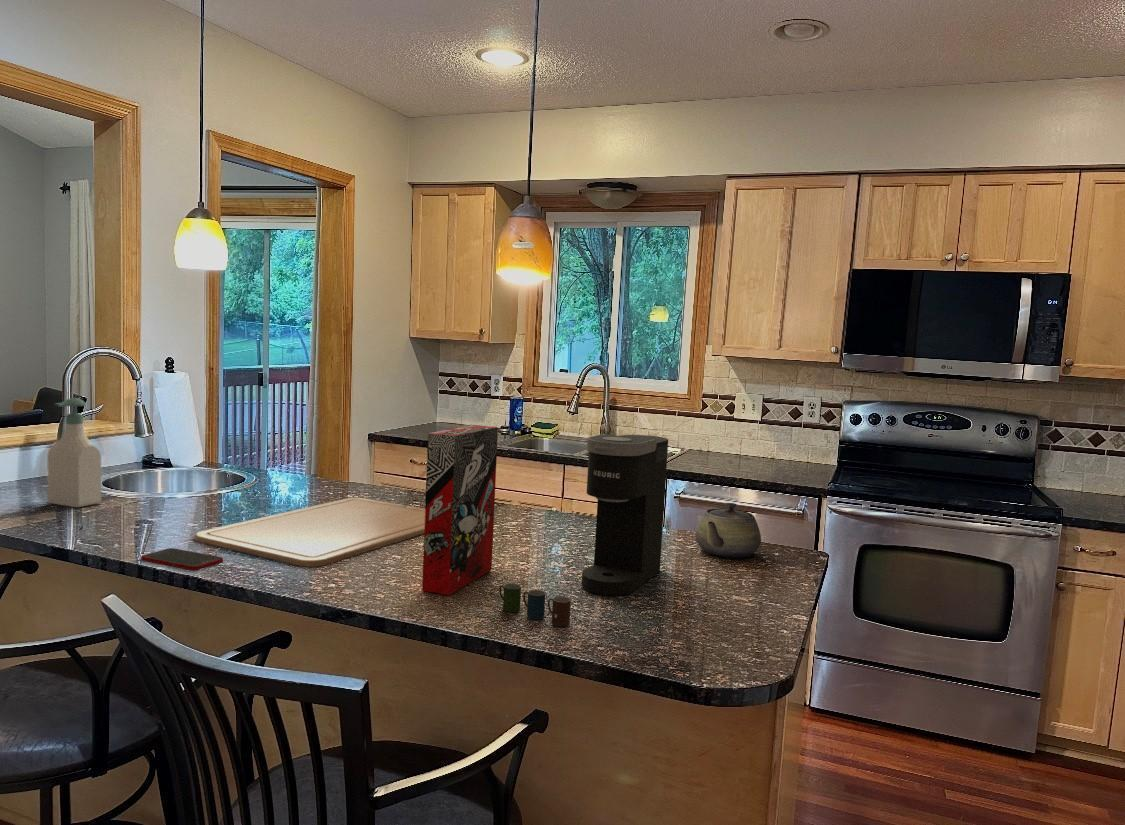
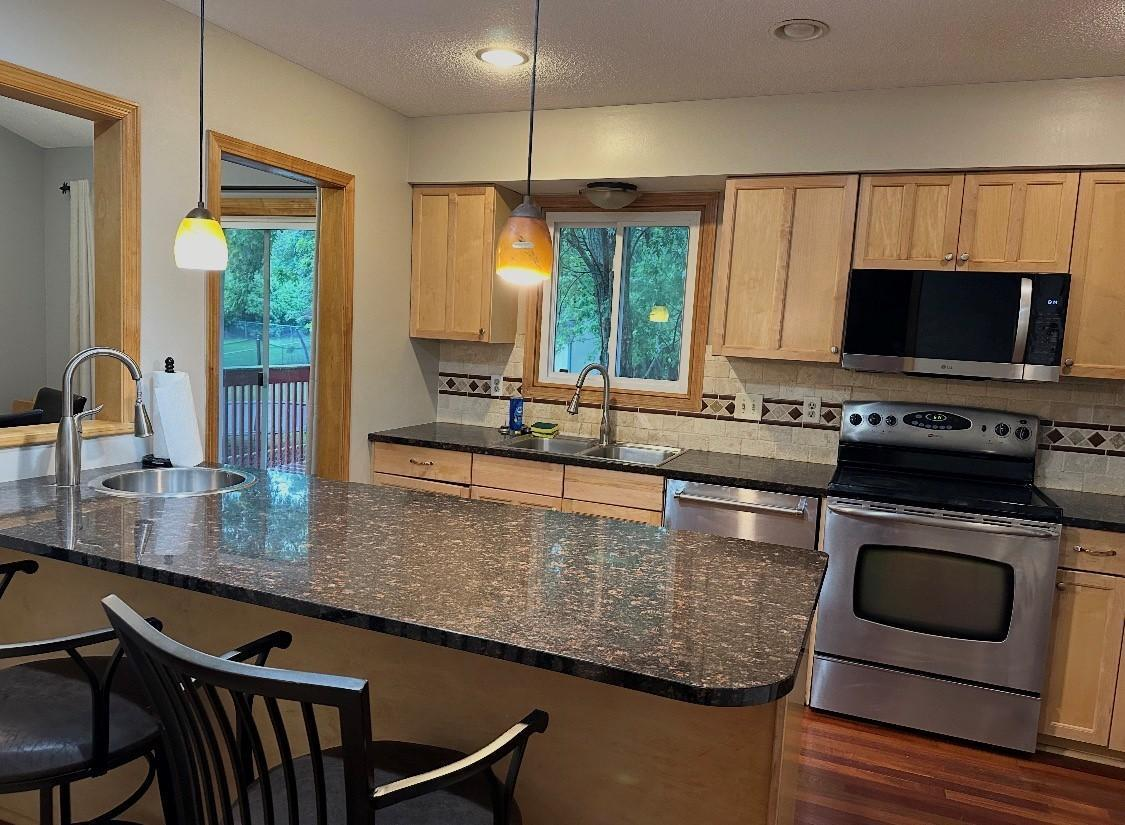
- cell phone [140,547,224,571]
- cup [498,582,572,627]
- coffee maker [580,433,669,597]
- cereal box [421,424,499,596]
- chopping board [193,497,425,568]
- teapot [694,502,762,559]
- soap bottle [47,397,102,508]
